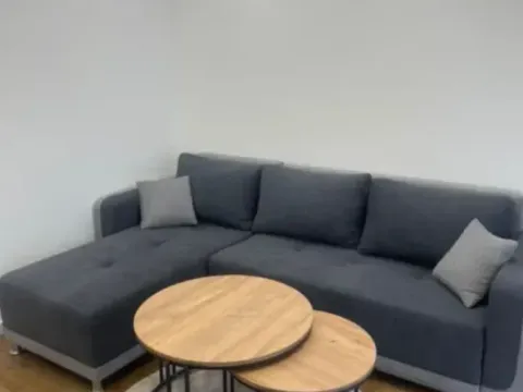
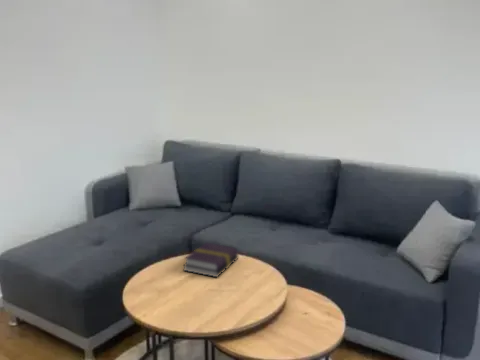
+ book [182,241,240,278]
